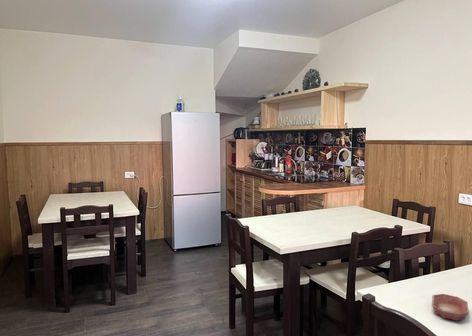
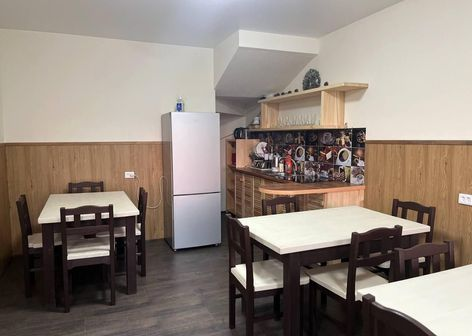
- bowl [431,293,470,322]
